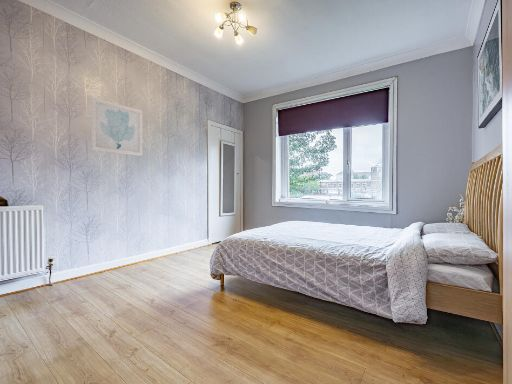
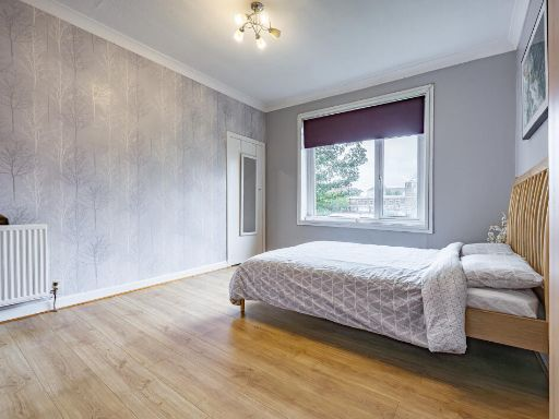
- wall art [90,96,143,157]
